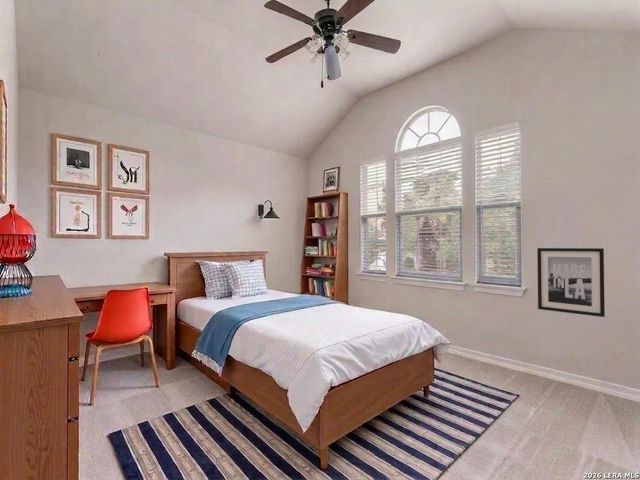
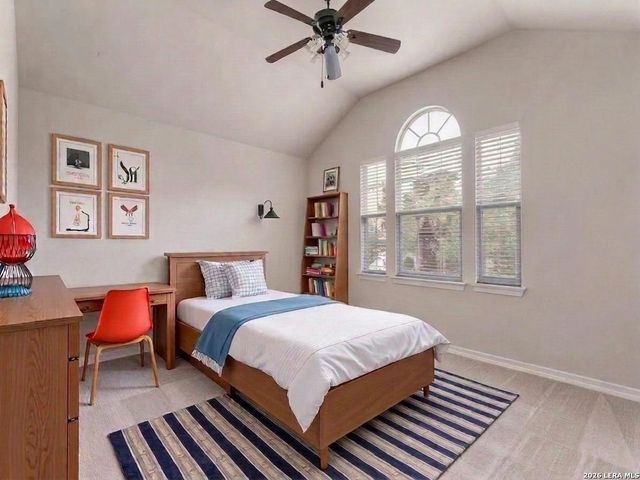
- wall art [536,247,606,318]
